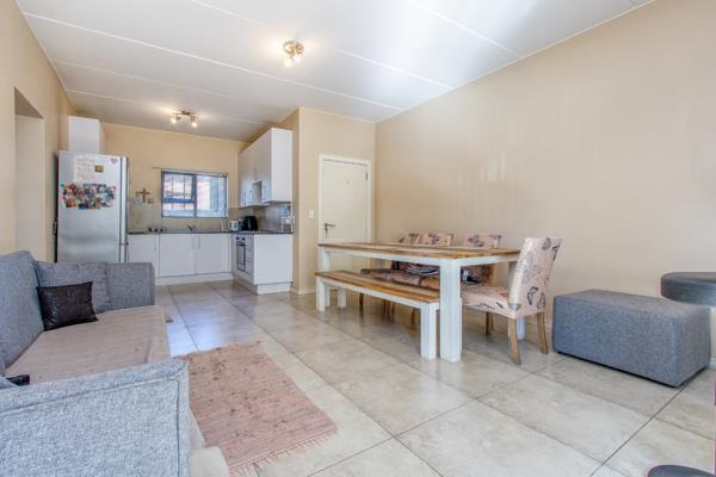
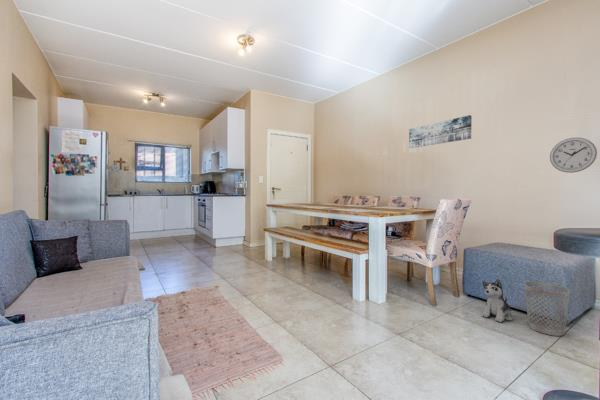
+ wastebasket [524,281,571,337]
+ plush toy [481,278,514,323]
+ wall clock [549,136,598,174]
+ wall art [408,114,473,149]
